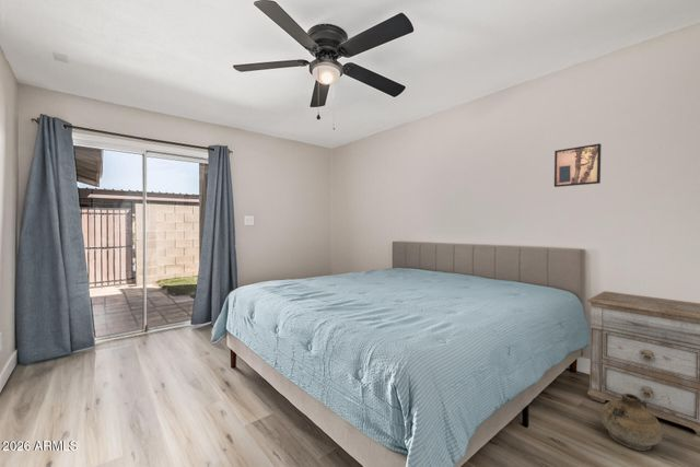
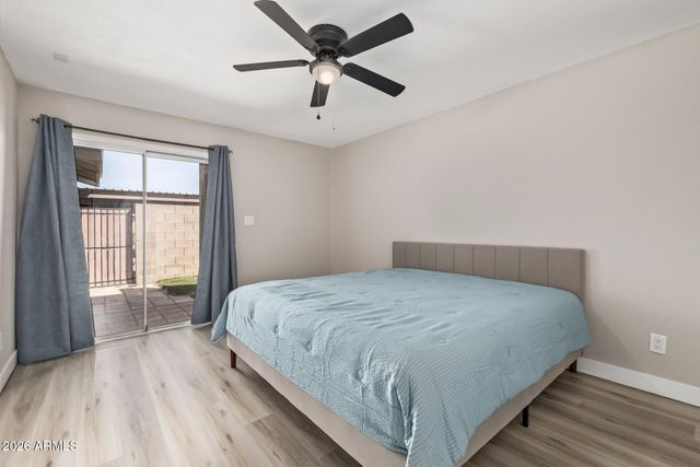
- wall art [553,142,602,188]
- nightstand [586,290,700,437]
- ceramic jug [599,394,664,452]
